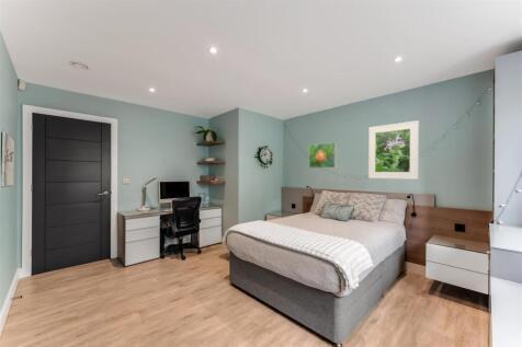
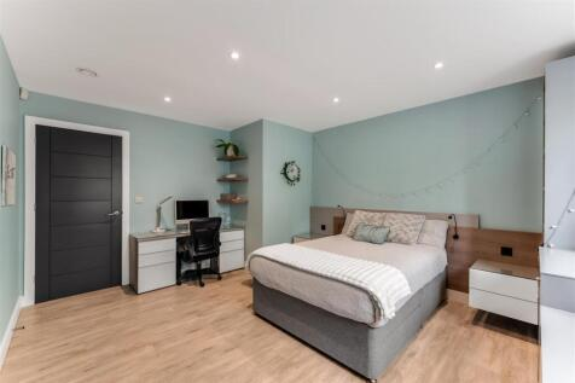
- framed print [308,141,338,170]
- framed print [367,119,420,181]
